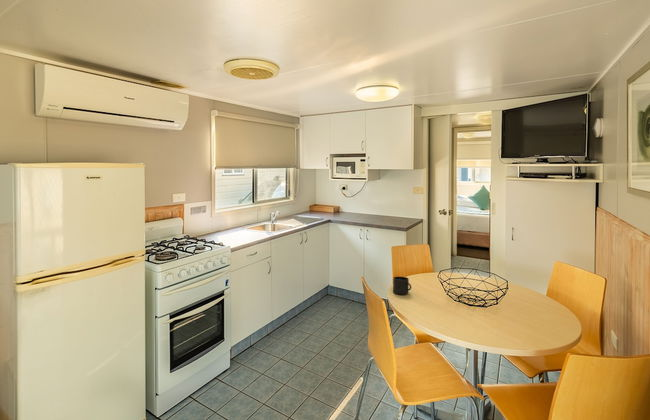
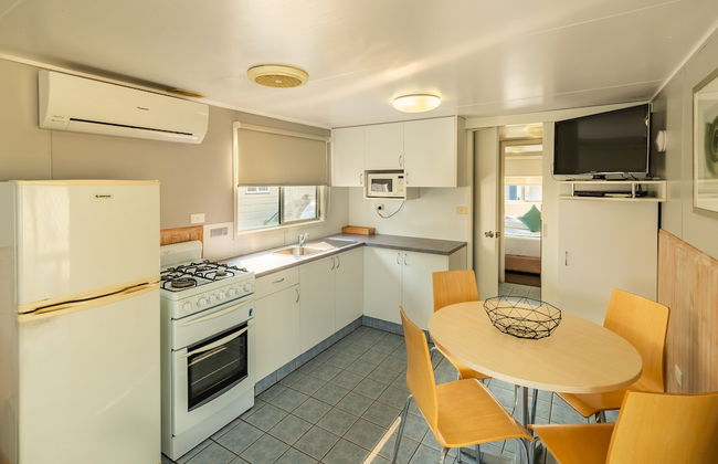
- mug [392,276,412,296]
